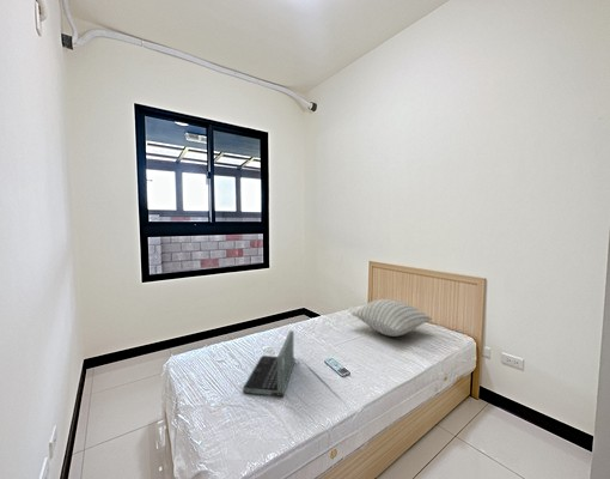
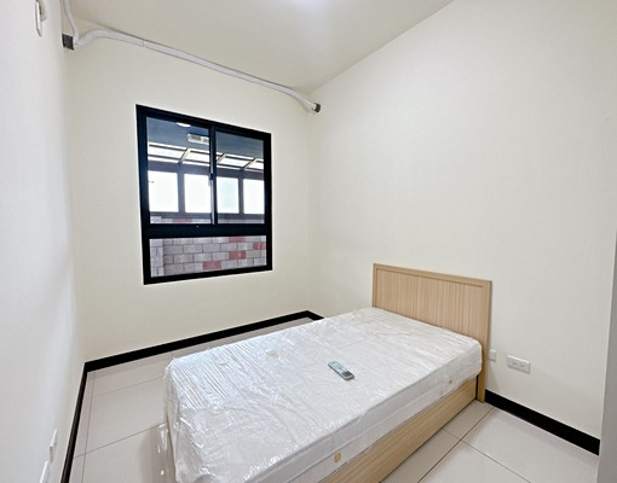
- pillow [350,298,433,338]
- laptop [242,329,300,398]
